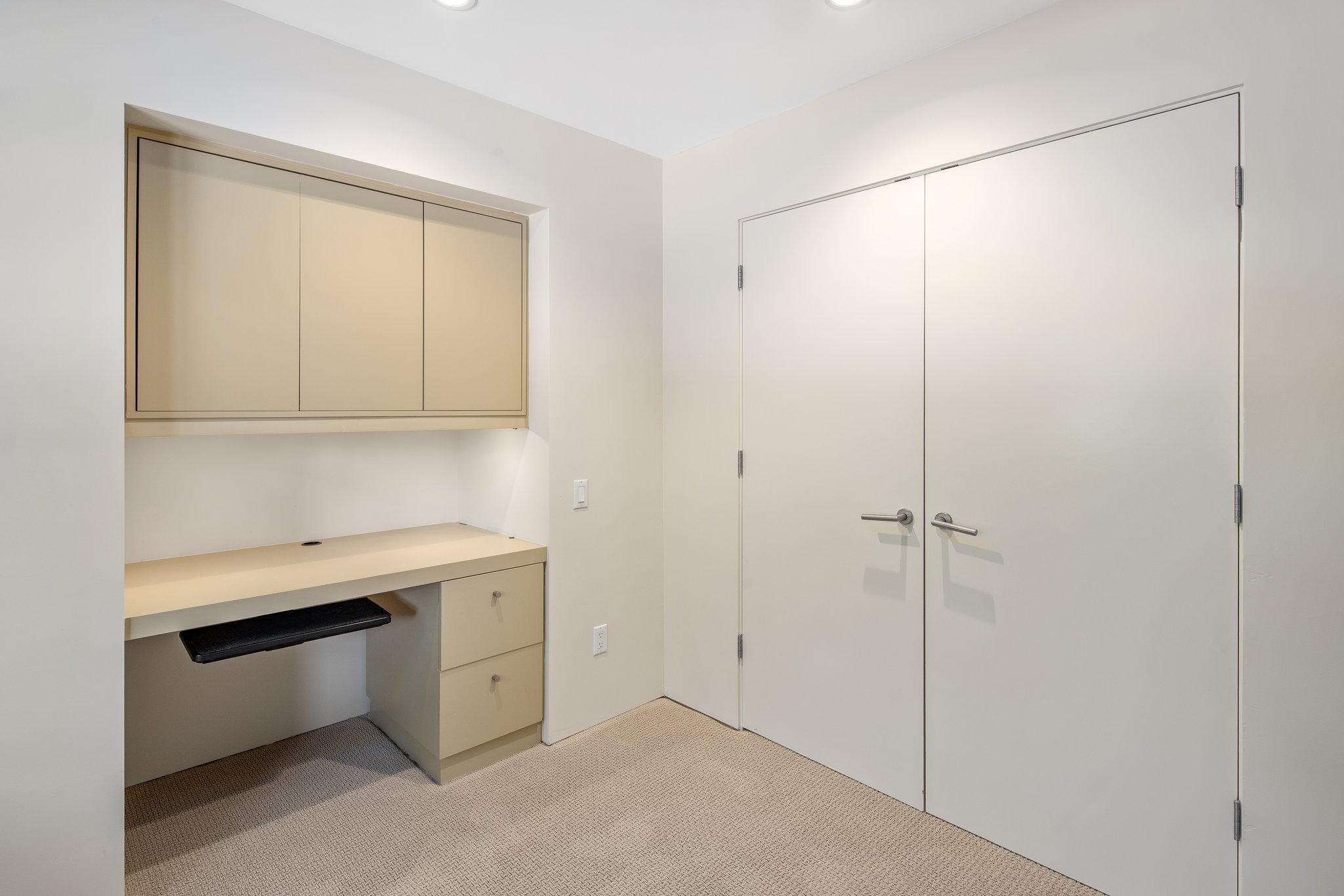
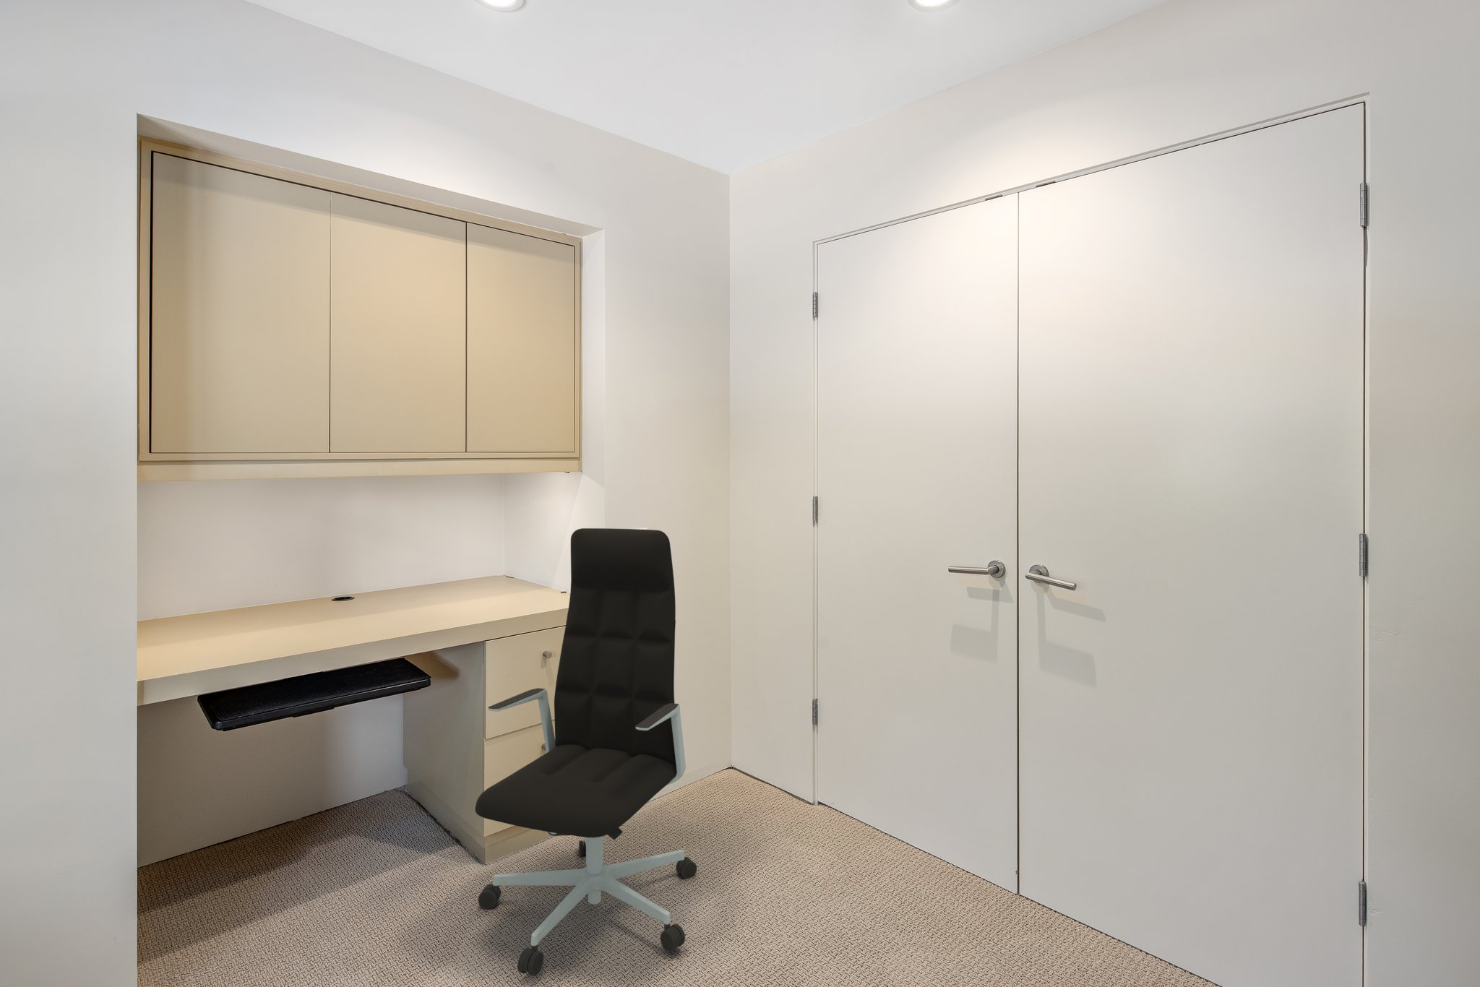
+ office chair [475,528,697,977]
